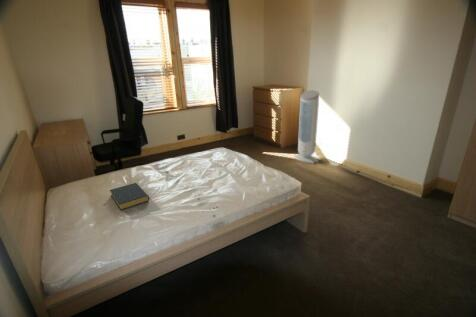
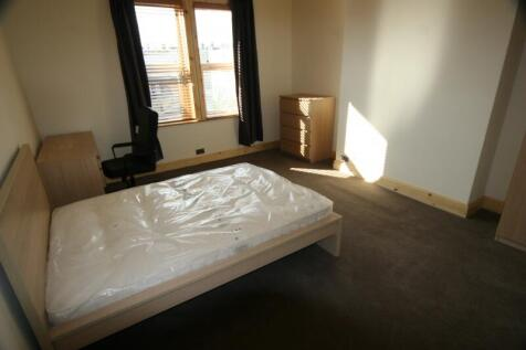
- air purifier [293,89,320,165]
- hardback book [109,182,150,211]
